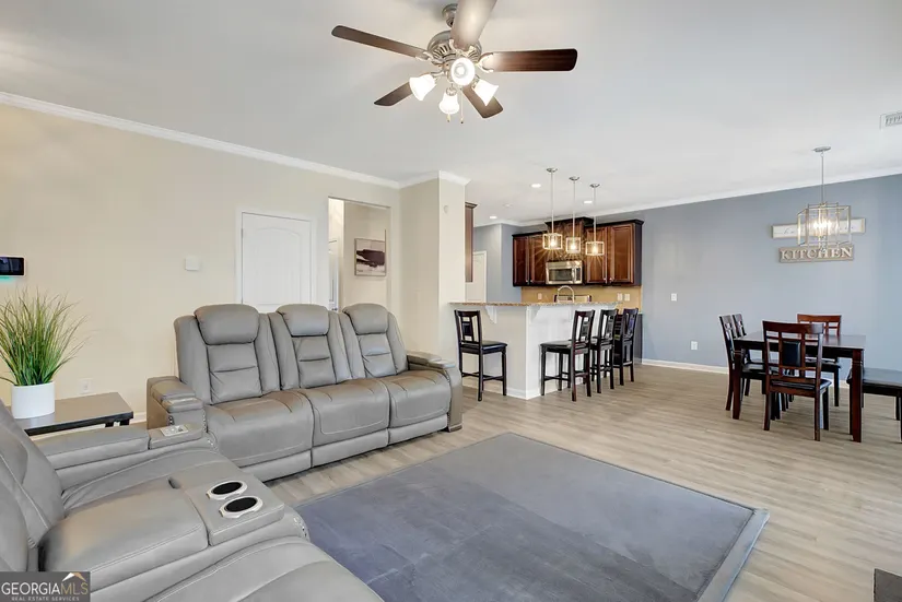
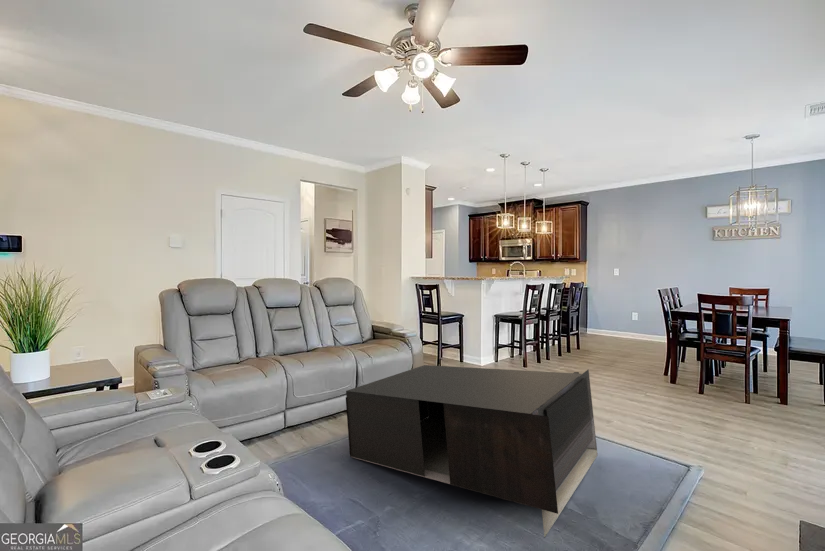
+ coffee table [345,364,598,538]
